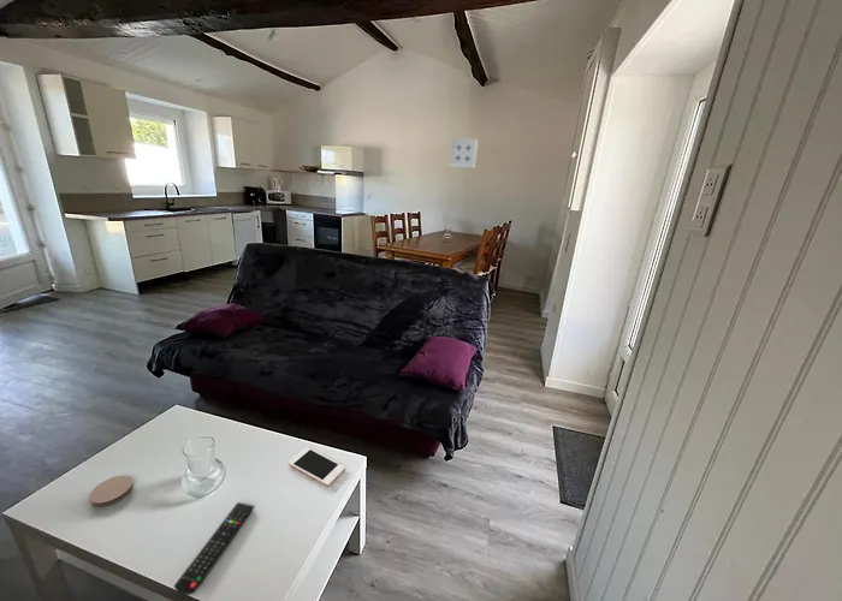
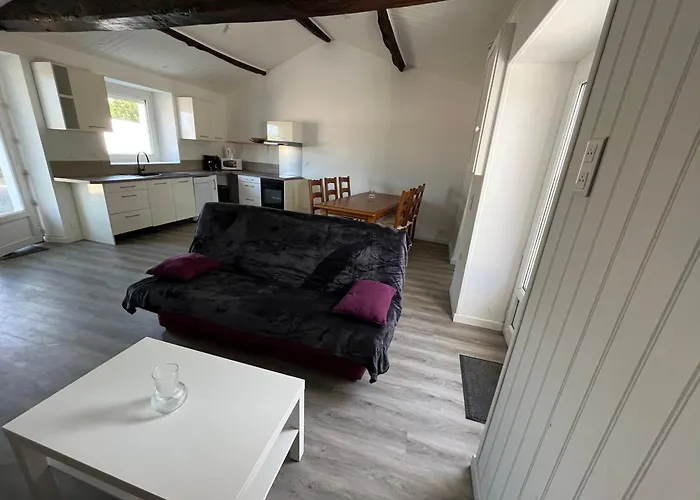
- wall art [447,137,479,168]
- cell phone [287,446,346,487]
- coaster [89,475,135,507]
- remote control [173,501,255,596]
